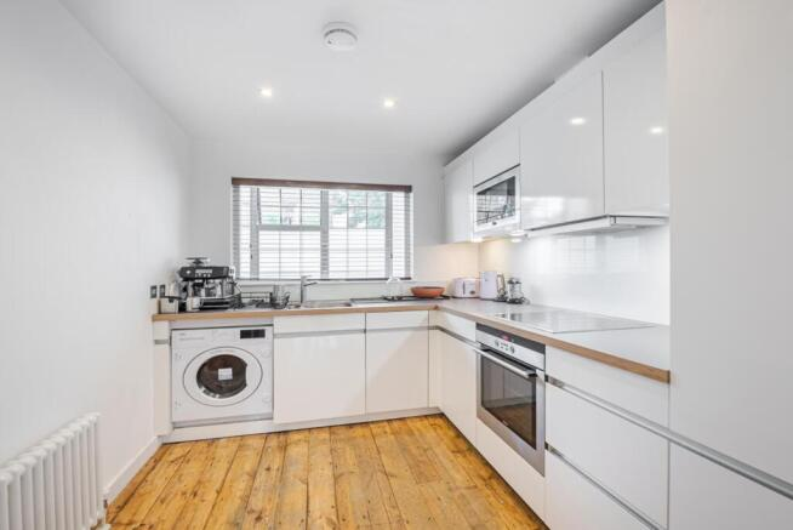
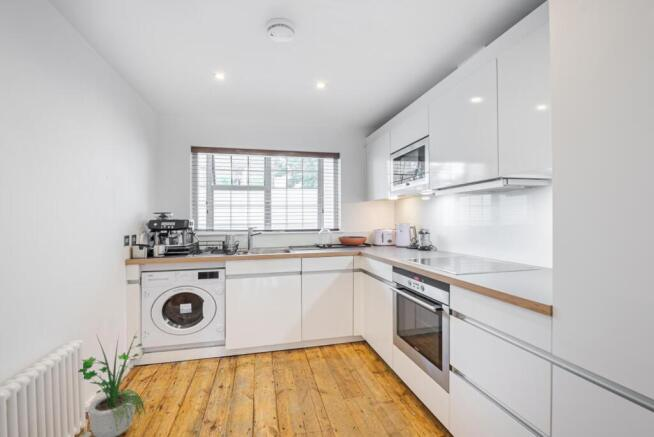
+ potted plant [77,329,148,437]
